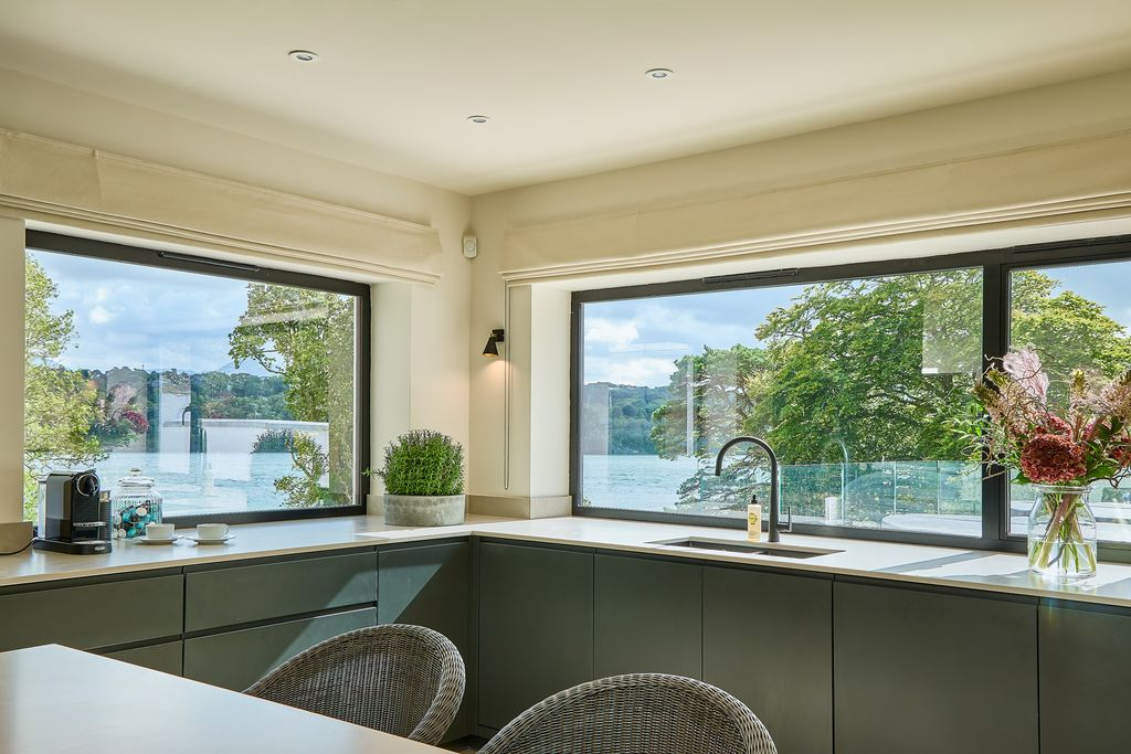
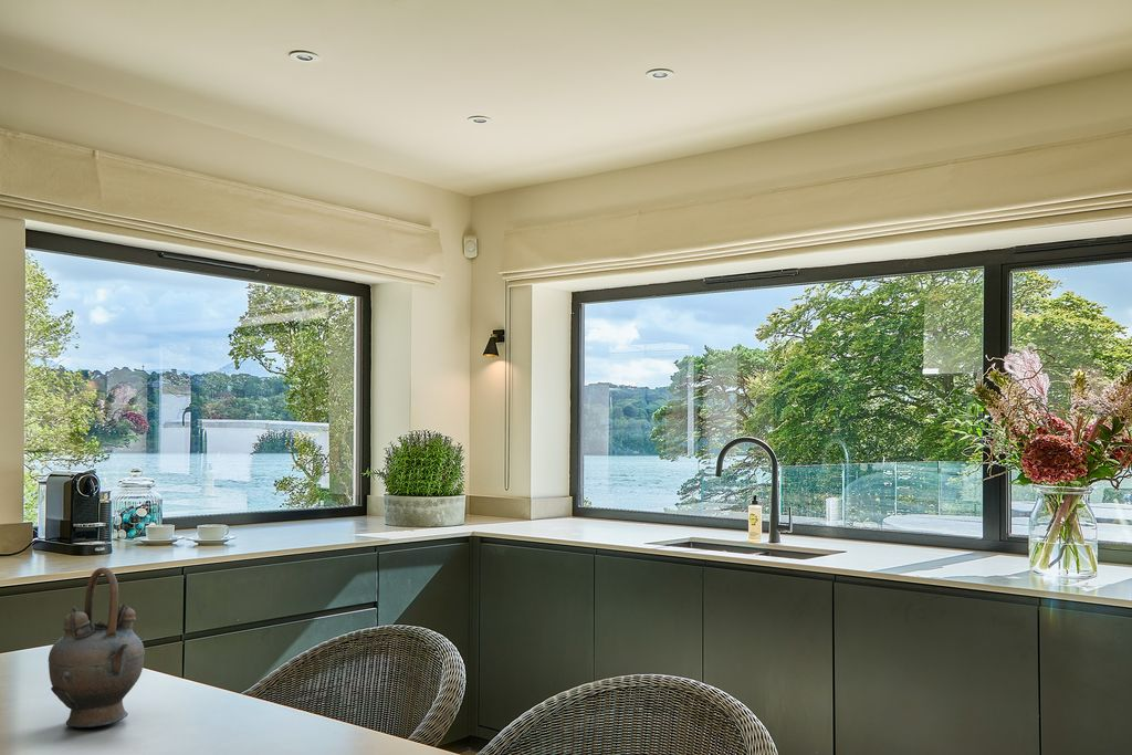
+ teapot [48,566,146,728]
